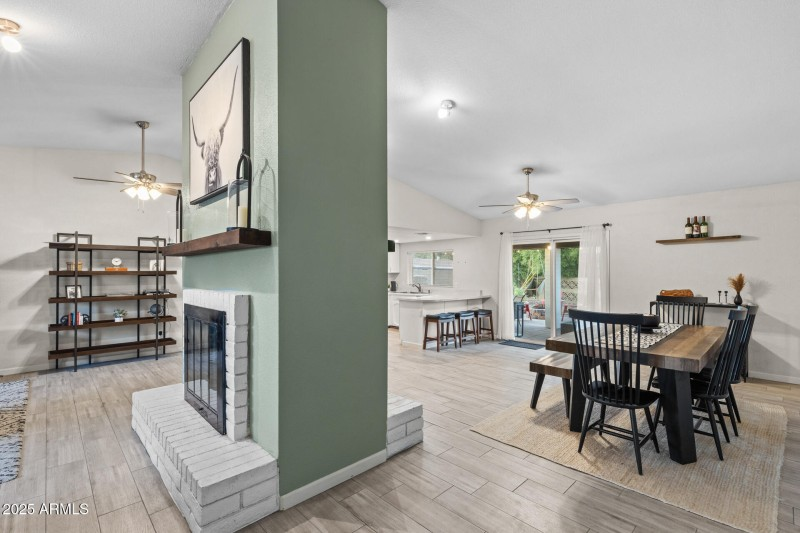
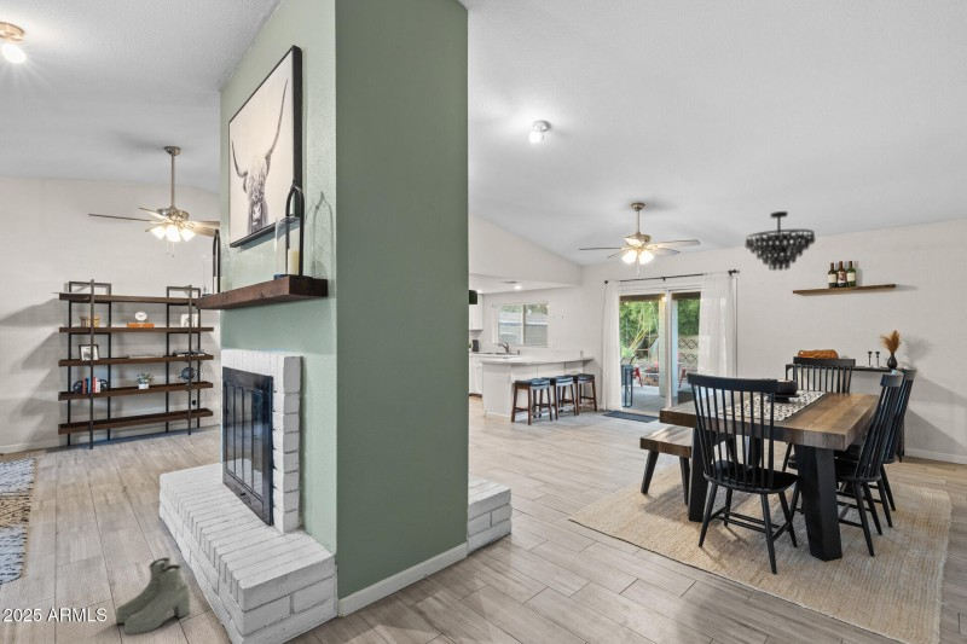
+ boots [115,557,191,636]
+ chandelier [743,210,816,272]
